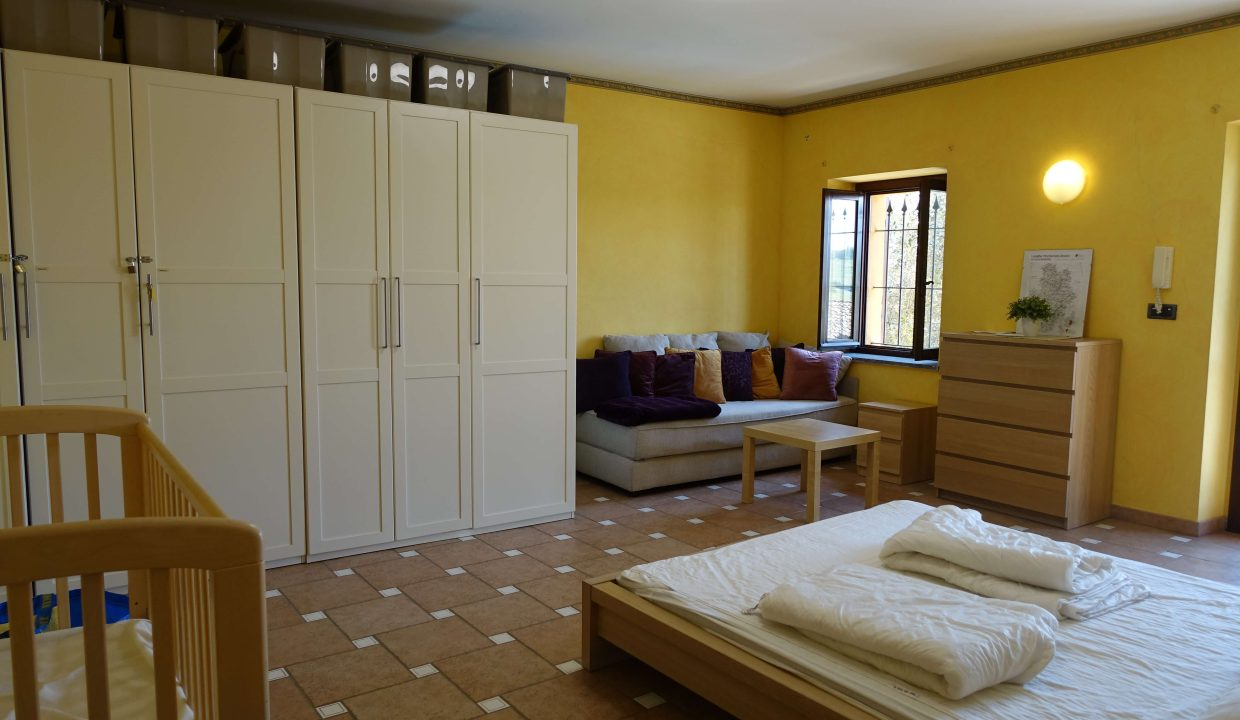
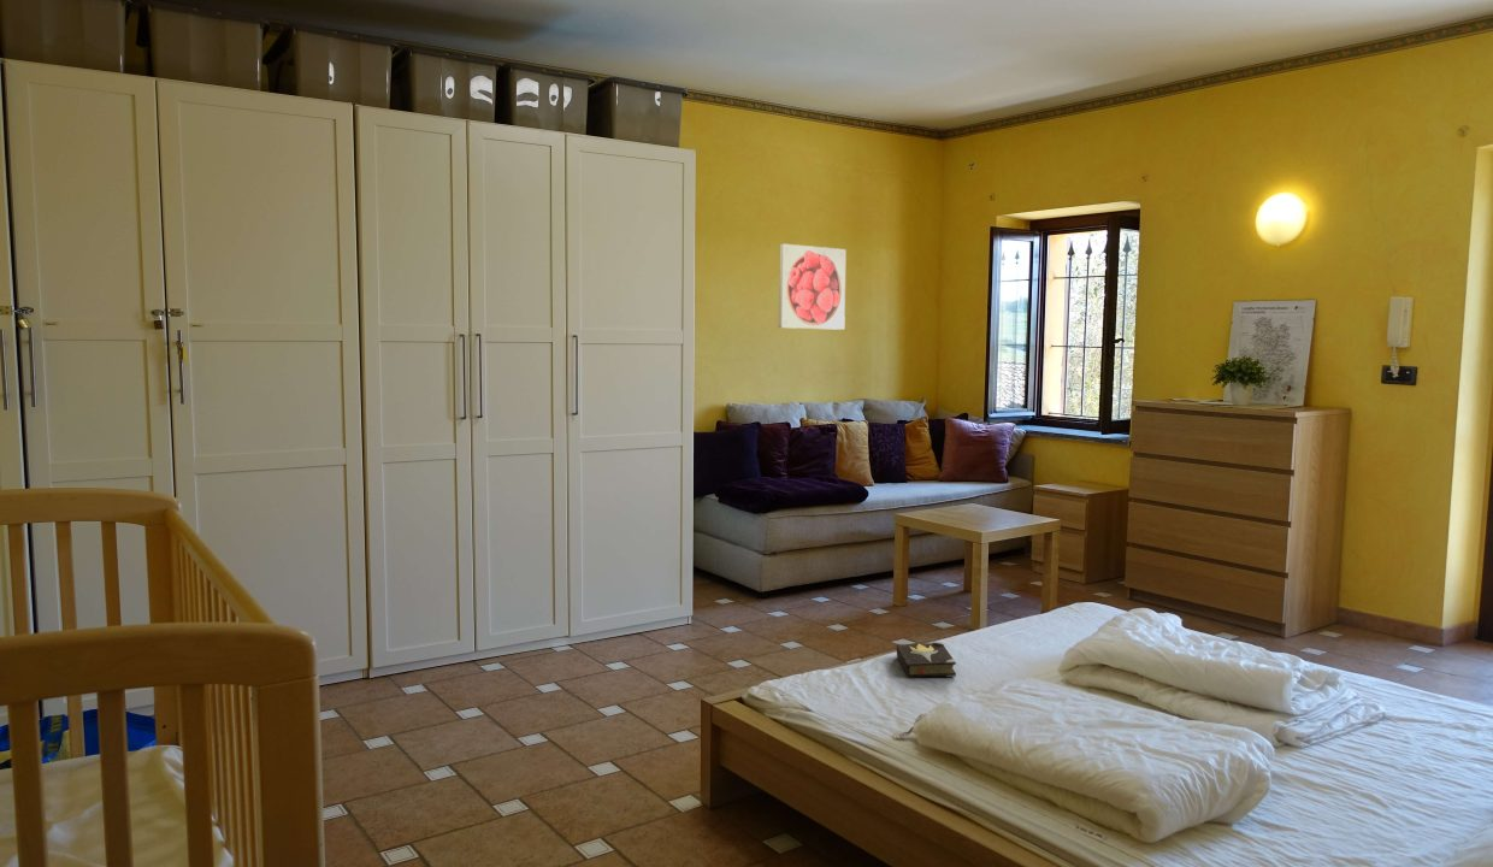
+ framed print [778,242,848,331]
+ hardback book [896,641,957,678]
